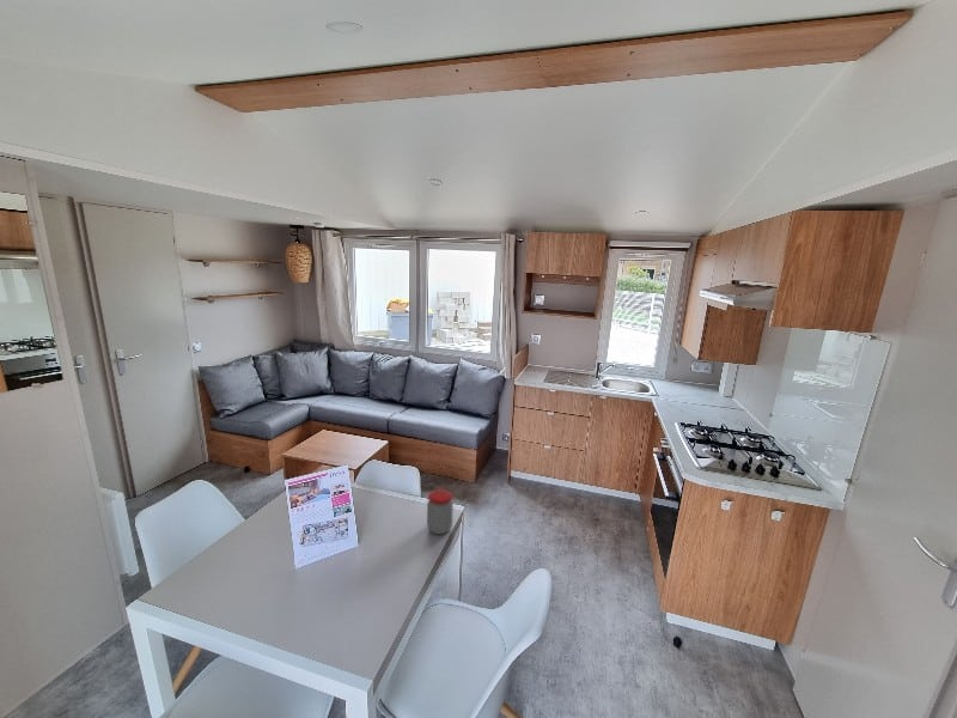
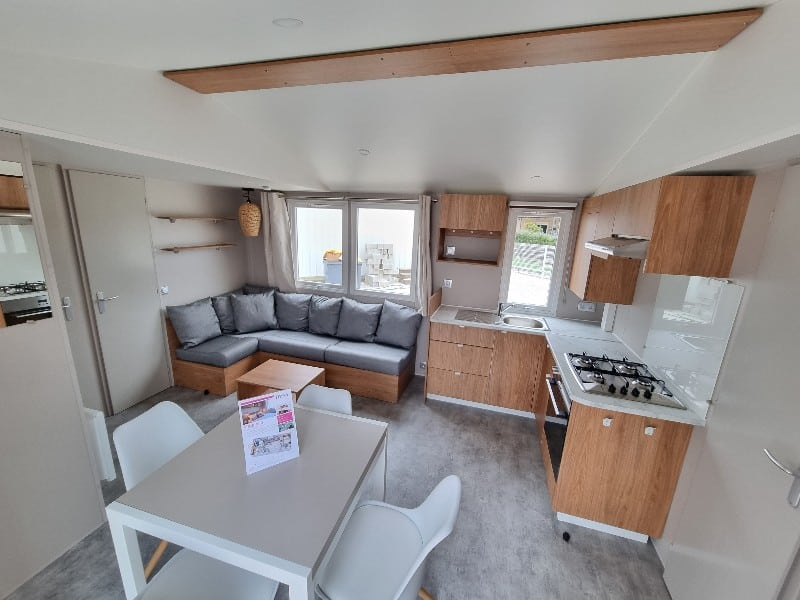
- jar [426,488,455,535]
